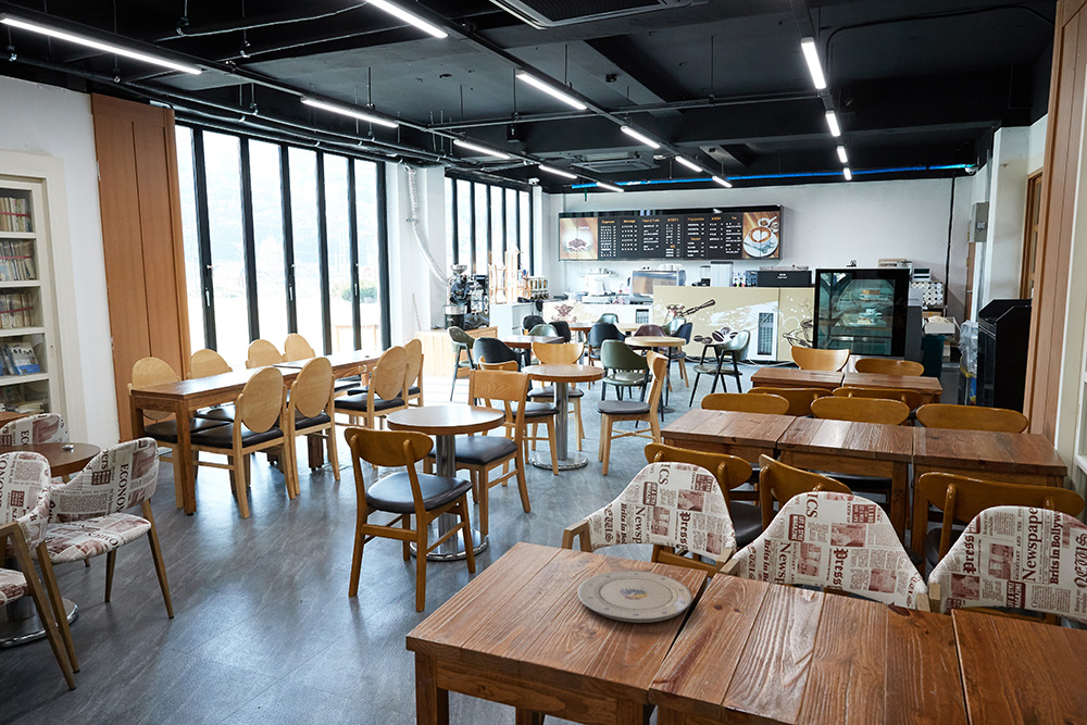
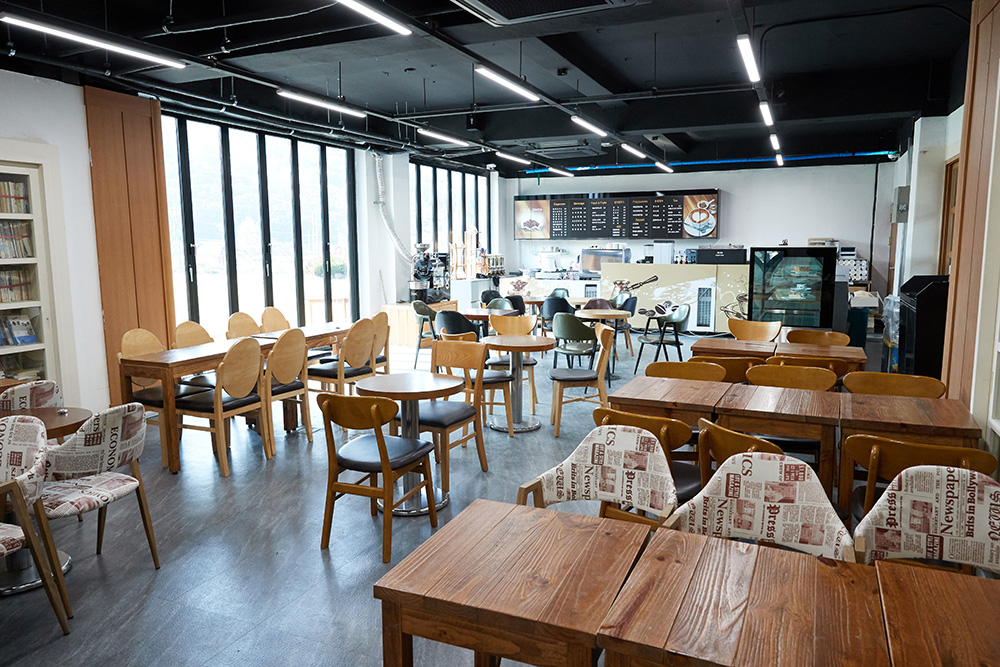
- plate [576,570,694,624]
